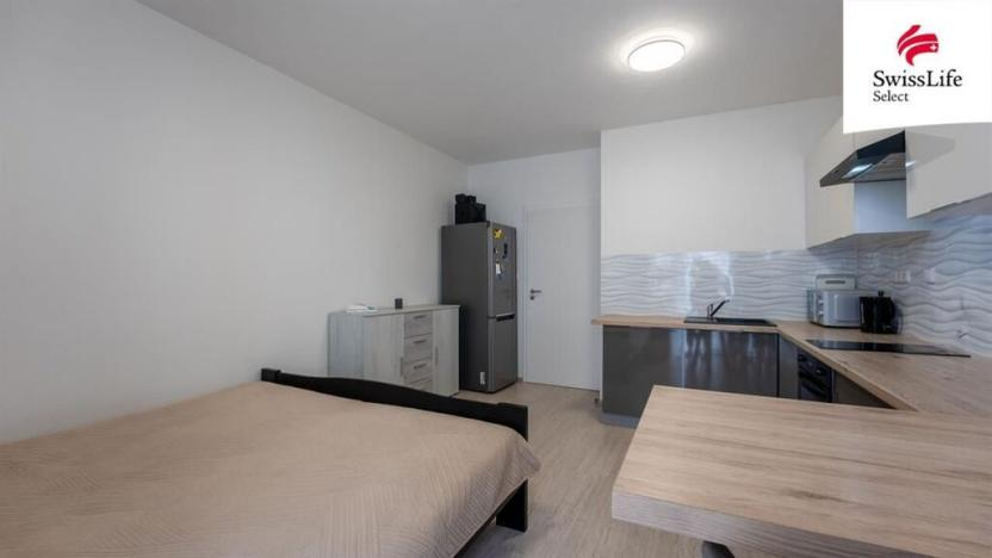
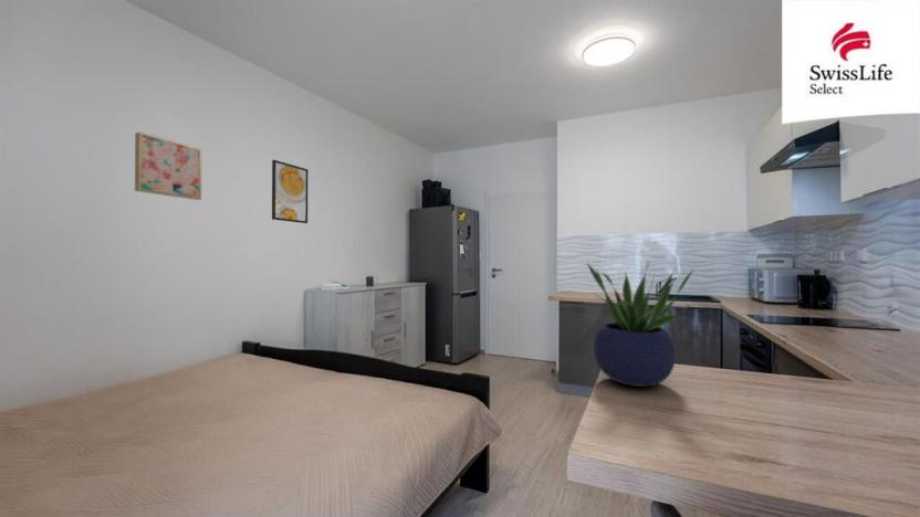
+ wall art [134,131,202,201]
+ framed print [271,159,310,224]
+ potted plant [585,260,694,388]
